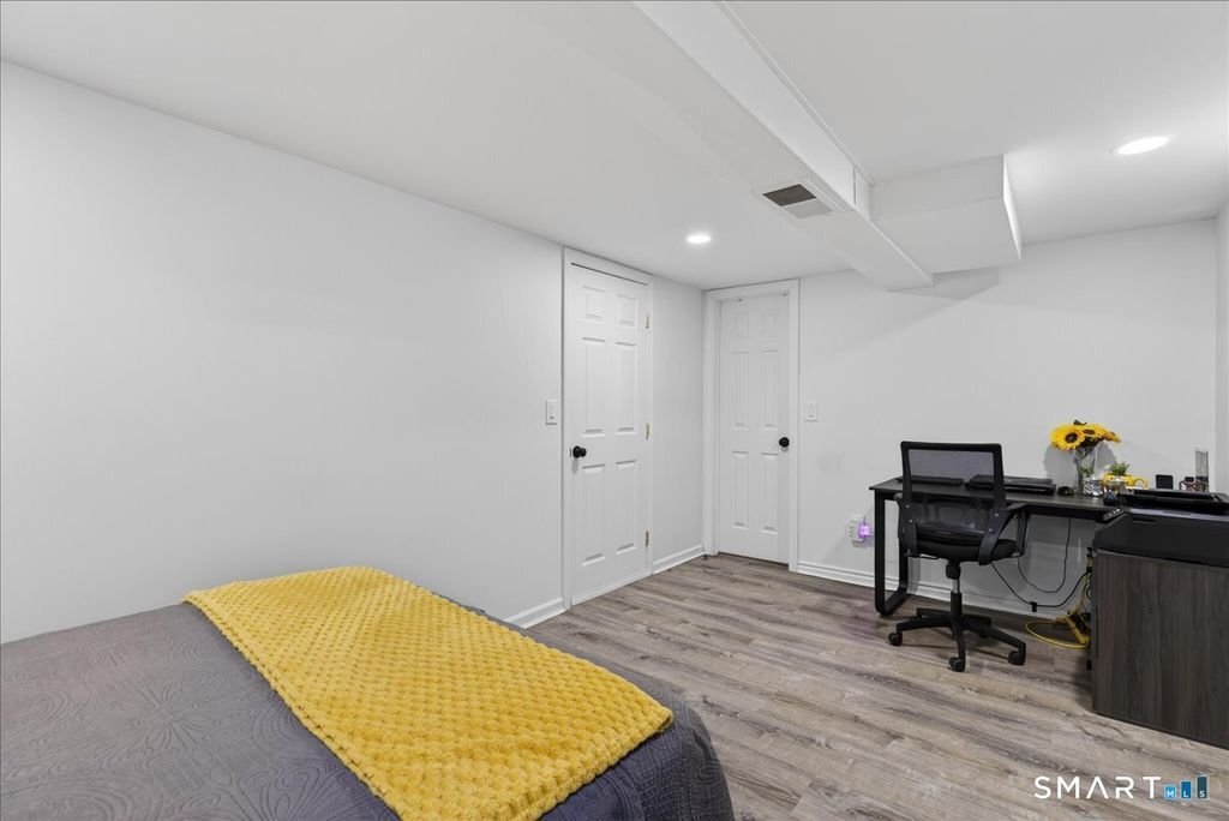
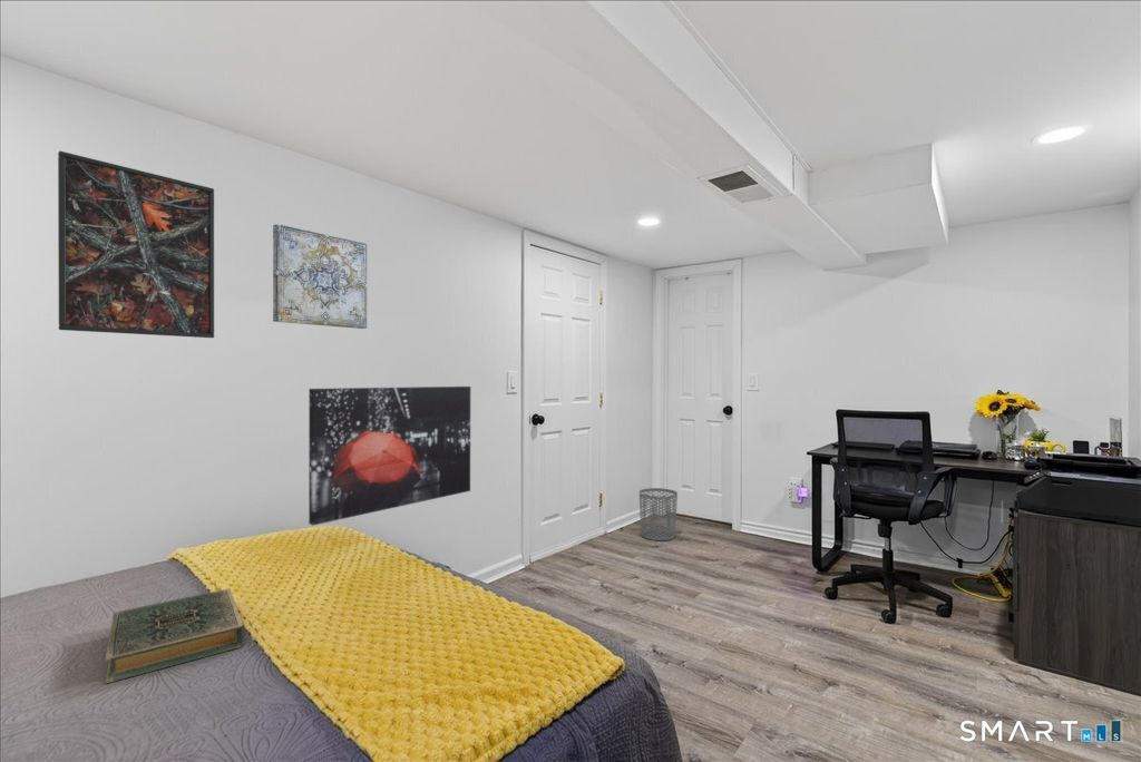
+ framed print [57,150,215,339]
+ hardback book [104,587,244,684]
+ waste bin [638,487,679,541]
+ wall art [308,385,471,526]
+ wall art [272,223,368,330]
